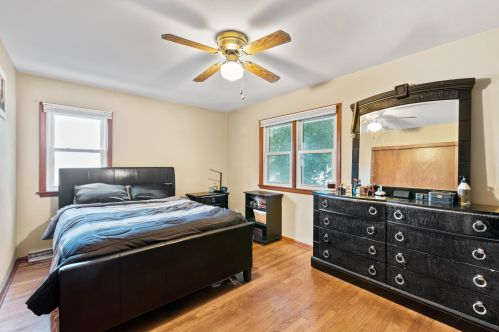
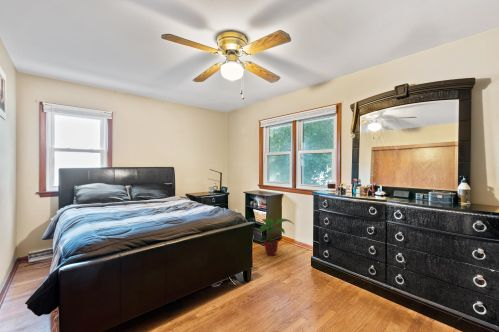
+ potted plant [257,217,293,257]
